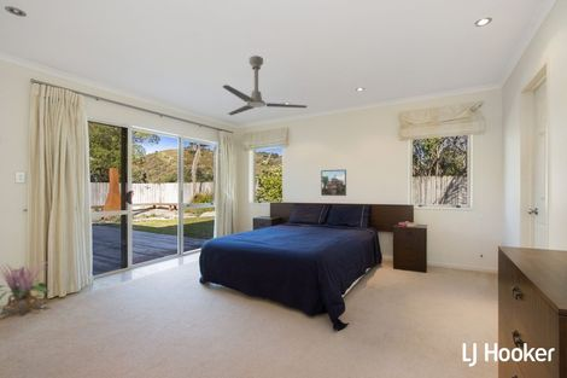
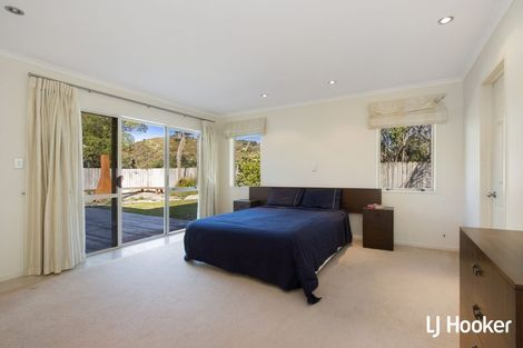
- decorative plant [0,260,52,313]
- ceiling fan [222,54,309,116]
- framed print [320,168,347,197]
